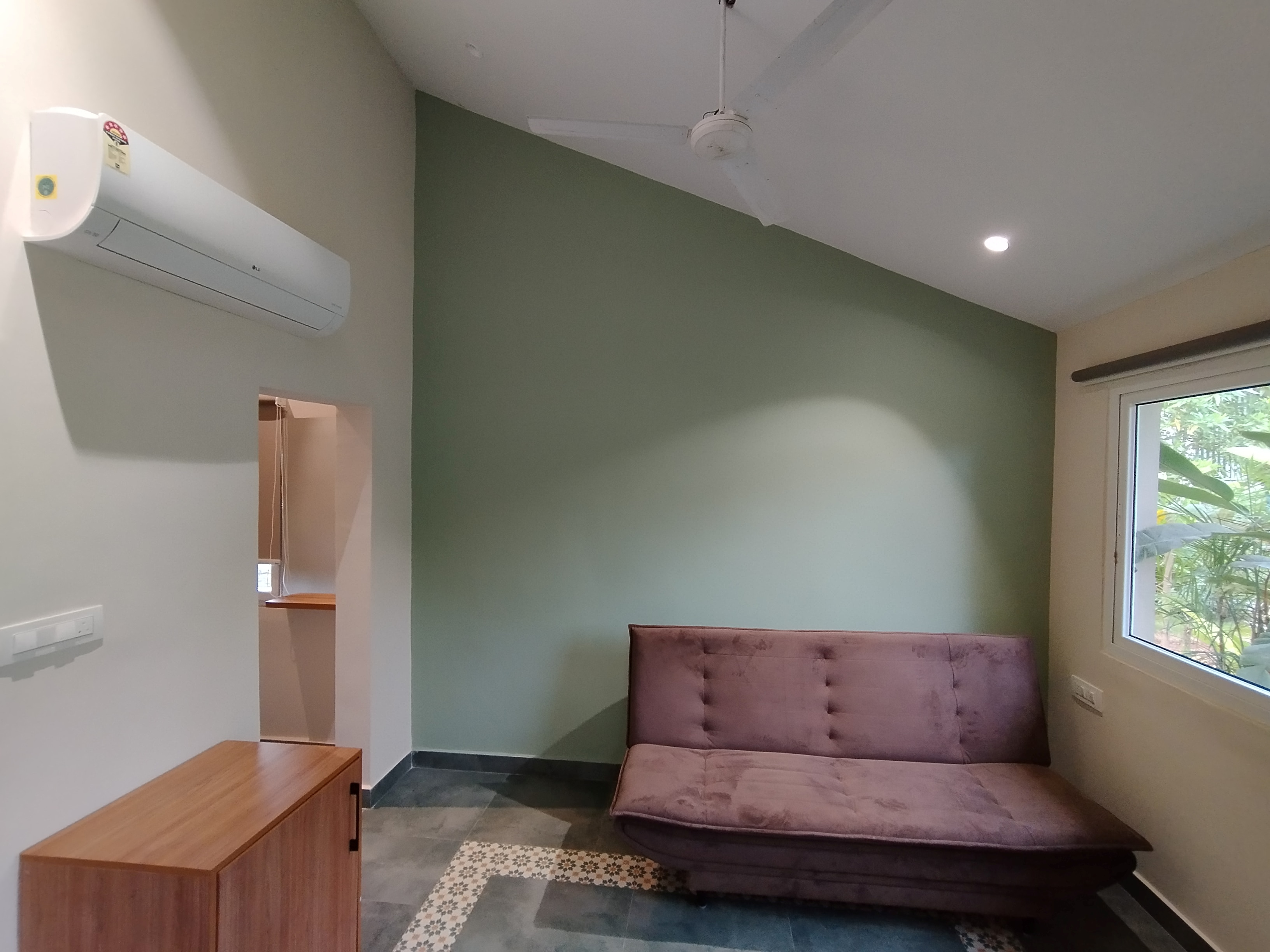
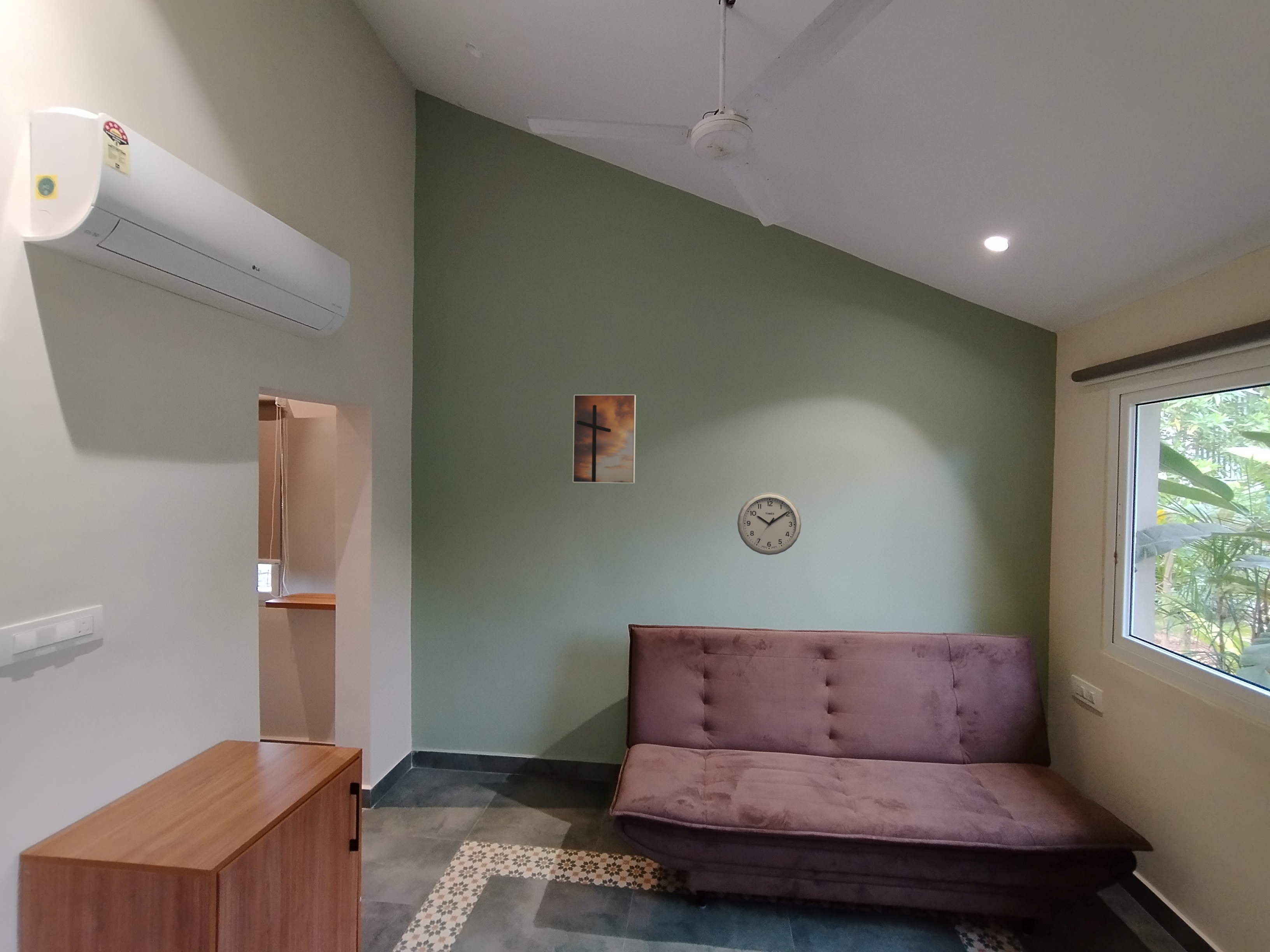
+ wall clock [737,492,802,555]
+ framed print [572,394,636,484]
